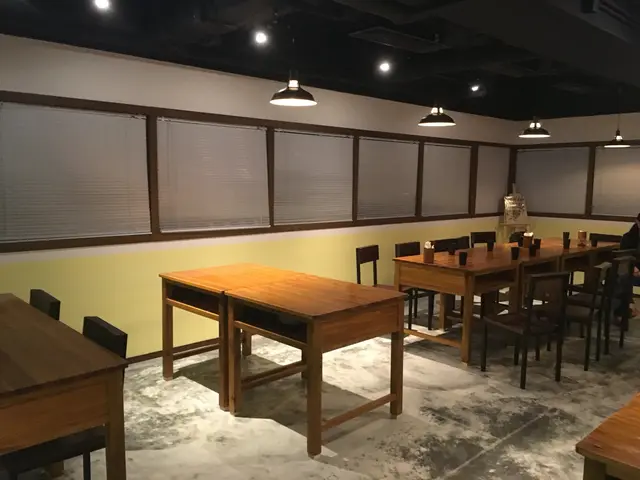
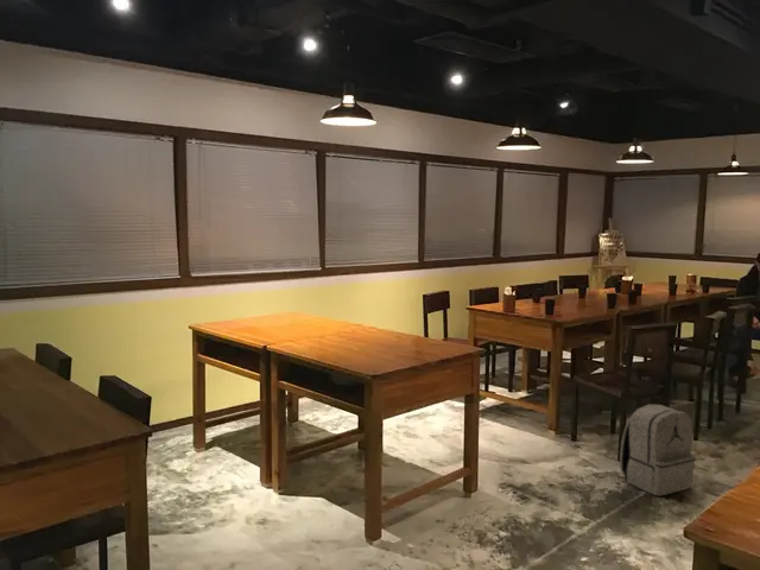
+ backpack [619,404,697,496]
